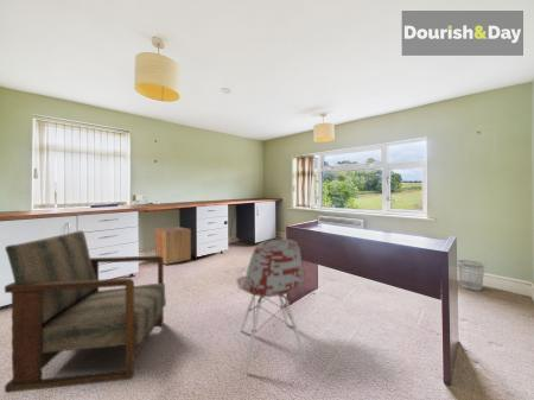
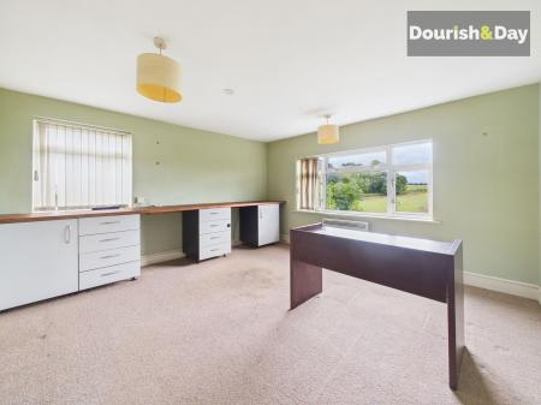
- wastebasket [457,259,485,292]
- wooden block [153,226,192,266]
- chair [235,239,307,373]
- armchair [4,229,167,394]
